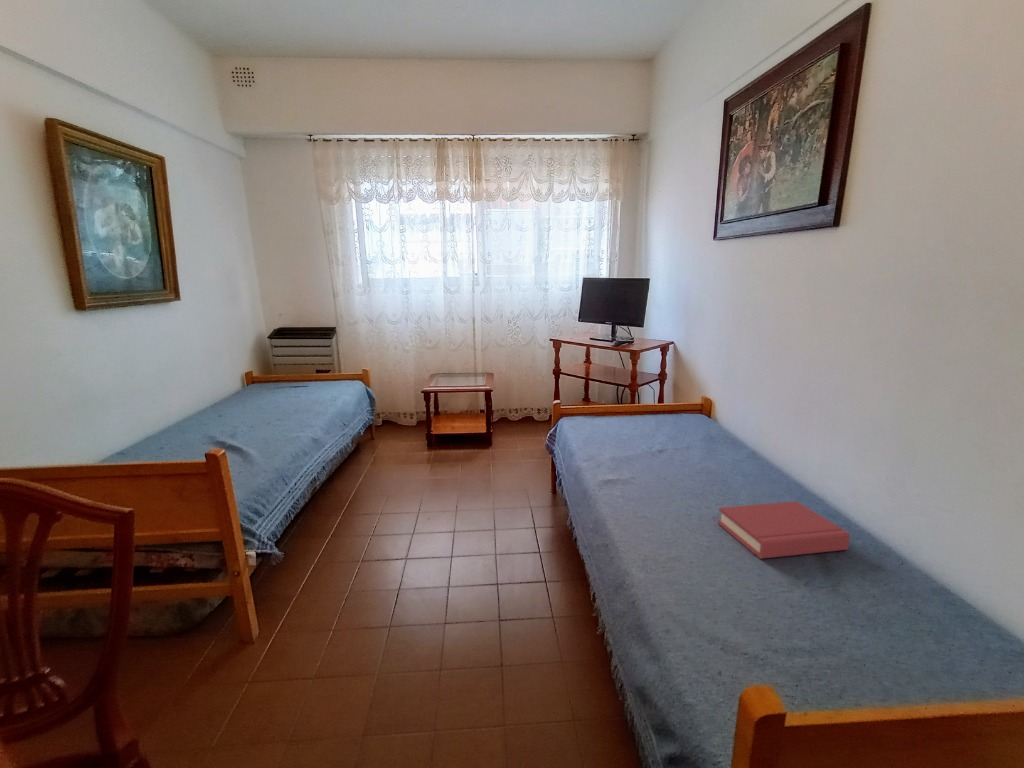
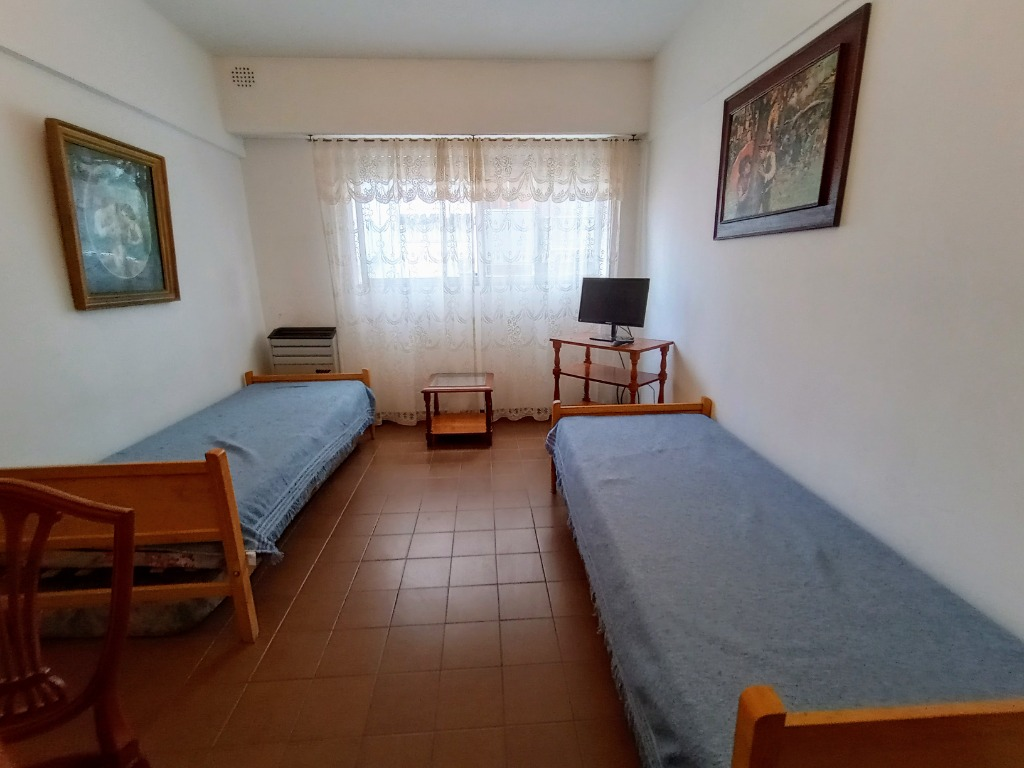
- hardback book [717,500,851,560]
